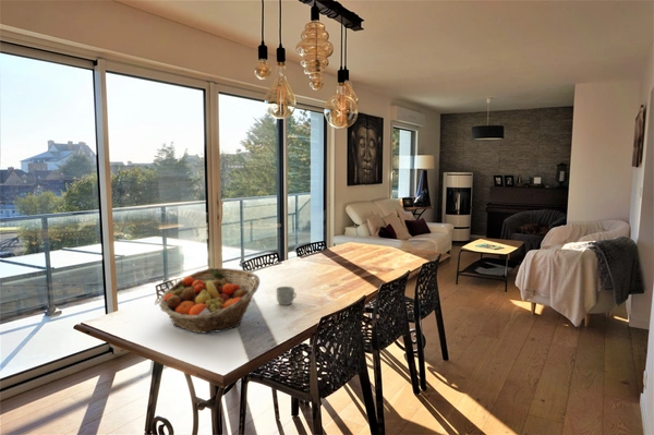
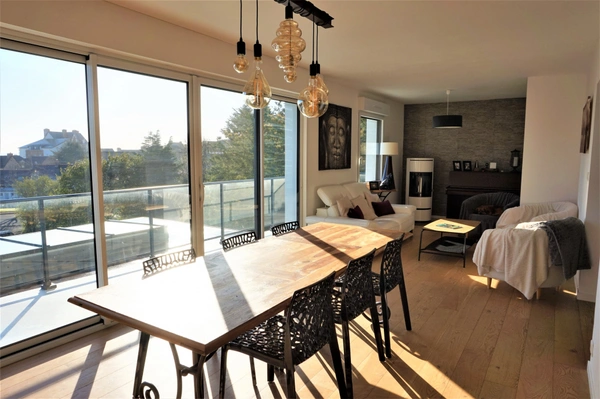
- mug [276,286,298,306]
- fruit basket [158,267,261,335]
